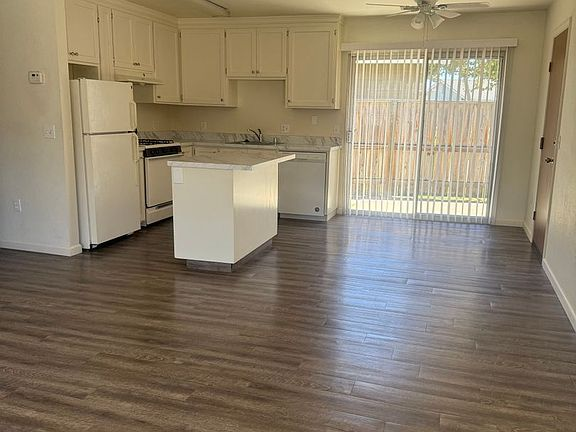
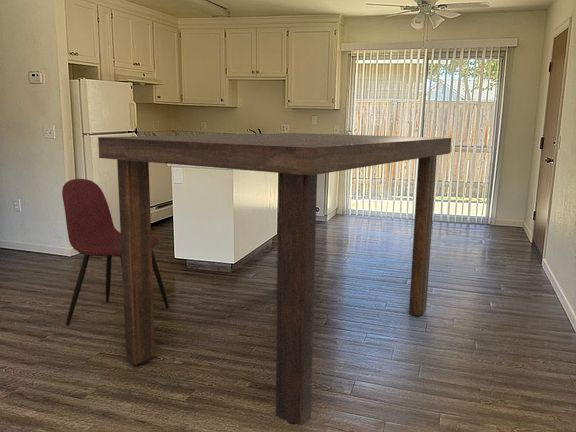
+ dining table [97,132,452,427]
+ dining chair [61,178,170,326]
